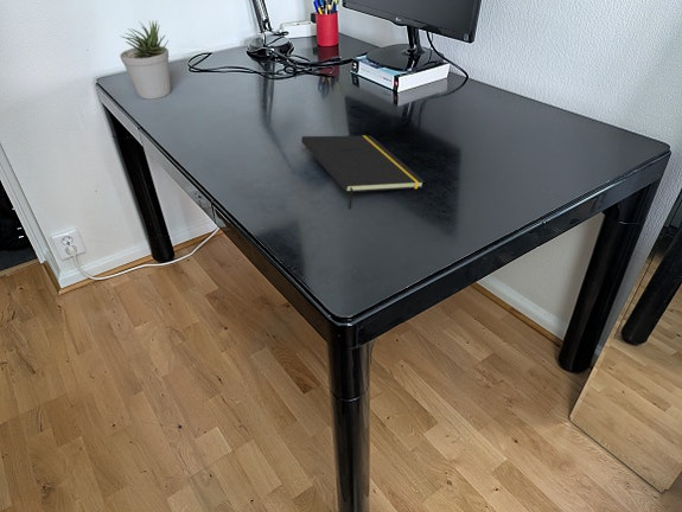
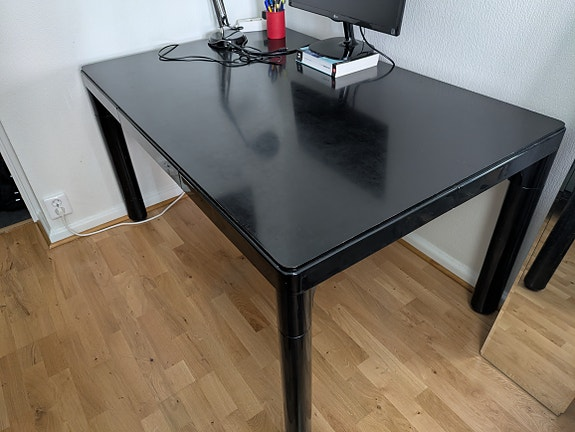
- notepad [300,134,426,210]
- potted plant [119,20,172,101]
